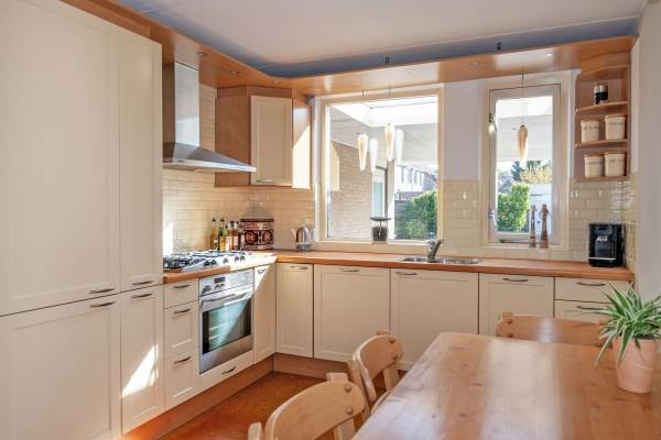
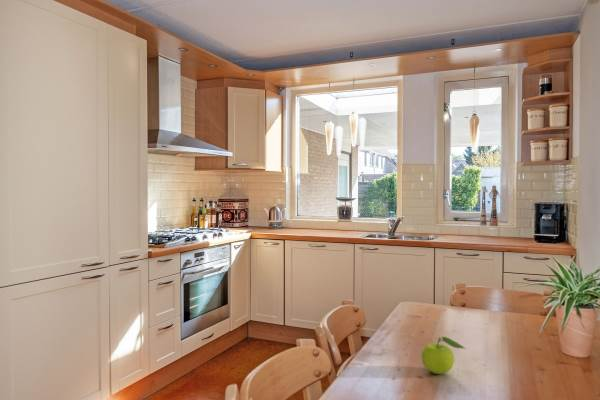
+ fruit [420,336,467,375]
